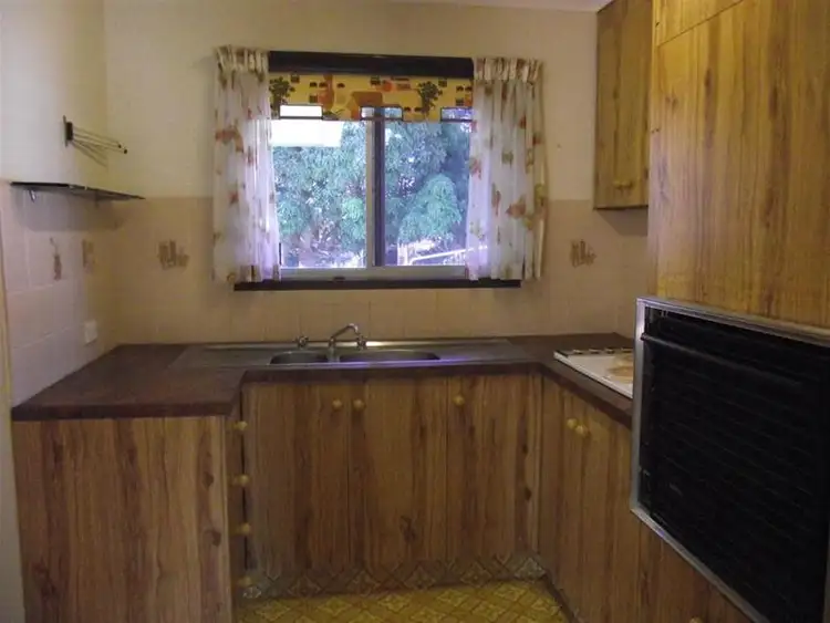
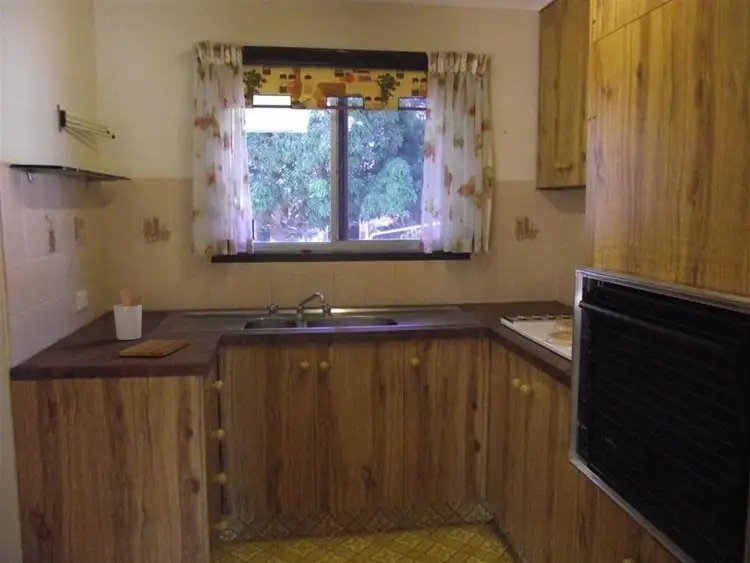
+ cutting board [118,339,191,357]
+ utensil holder [112,287,154,341]
